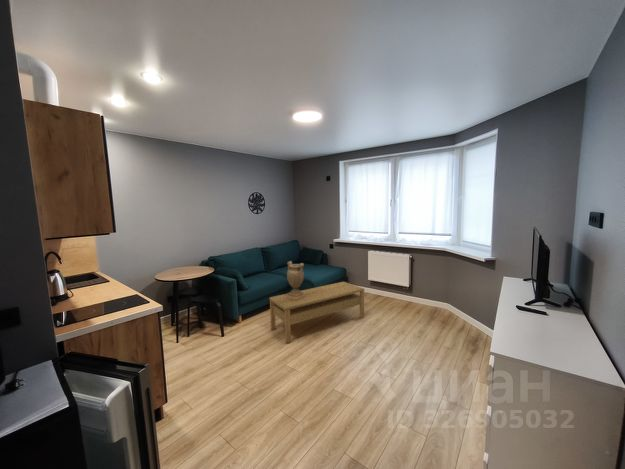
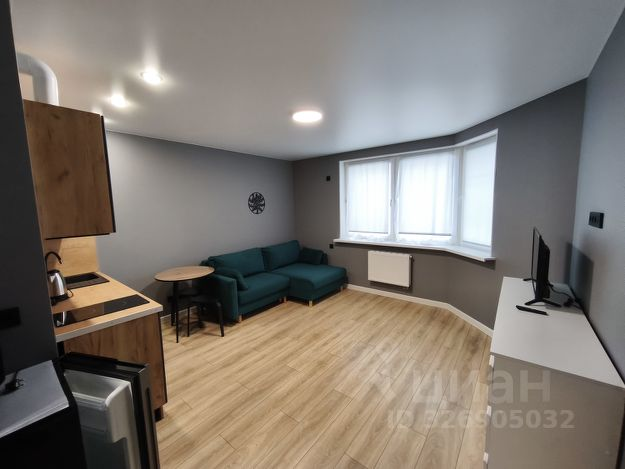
- coffee table [269,281,365,344]
- decorative urn [286,260,305,301]
